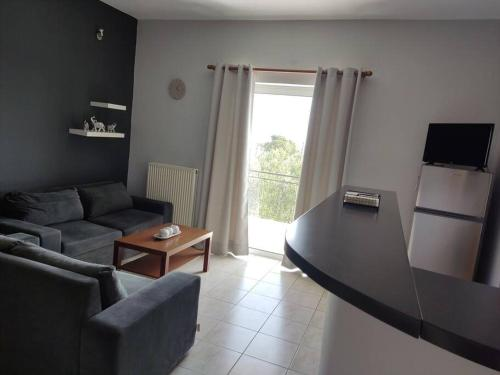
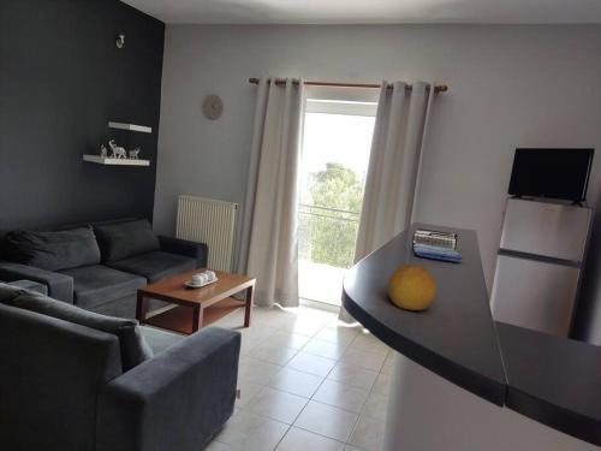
+ fruit [387,263,438,311]
+ dish towel [412,242,463,263]
